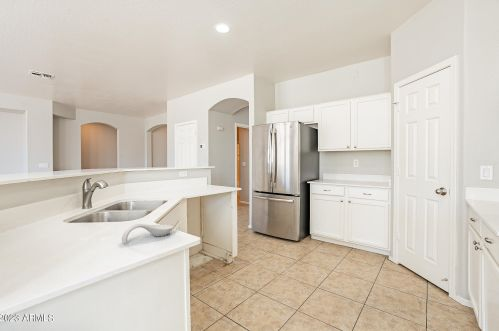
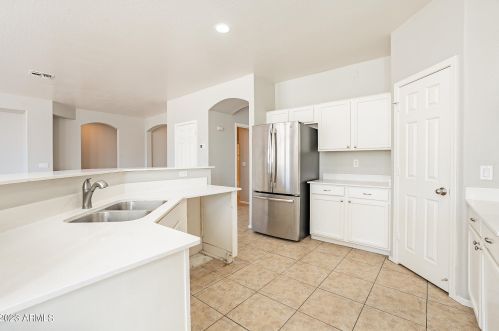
- spoon rest [121,223,174,244]
